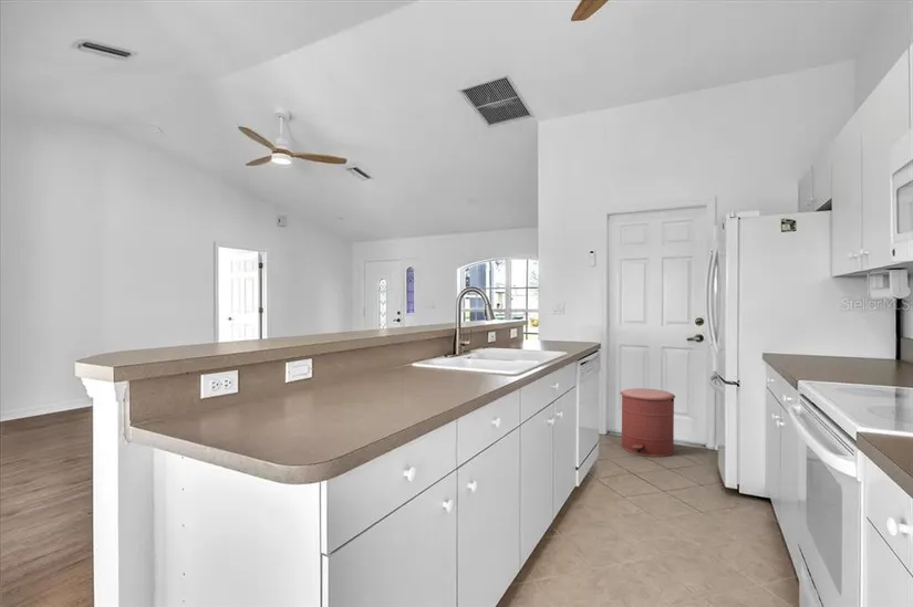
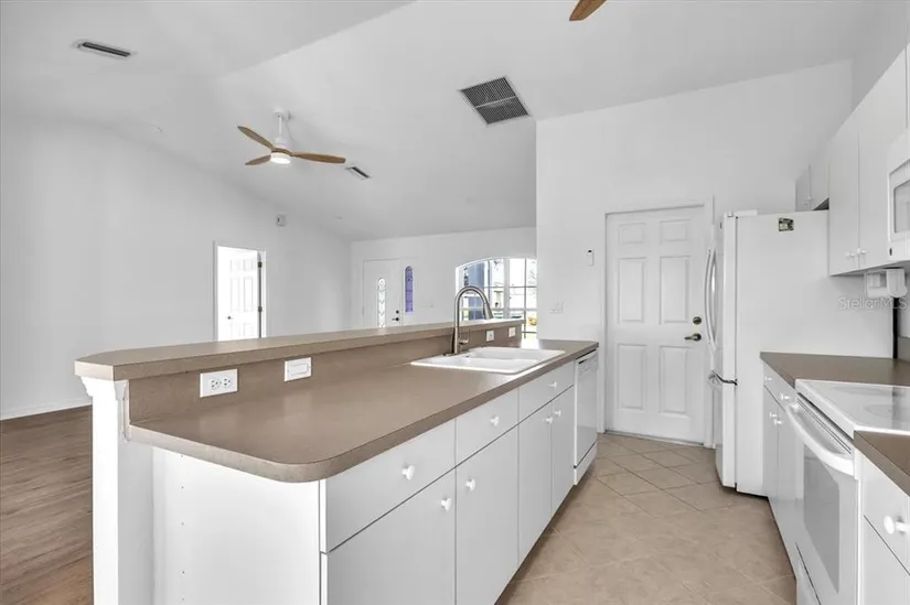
- trash can [619,387,676,458]
